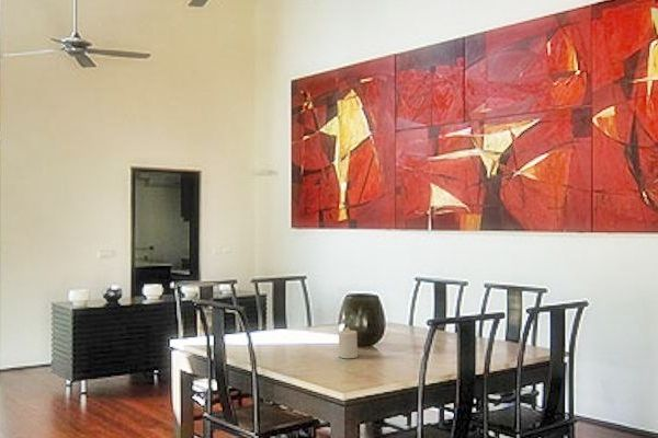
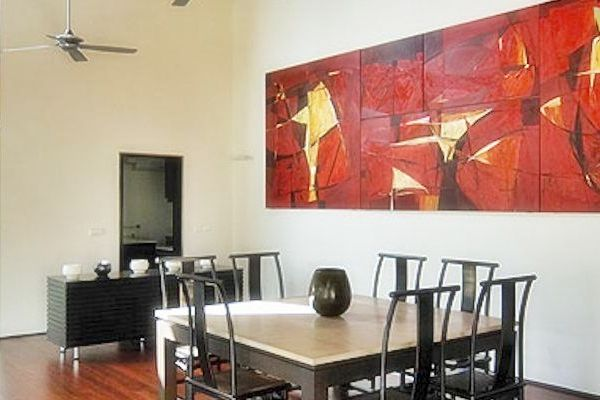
- candle [338,326,359,359]
